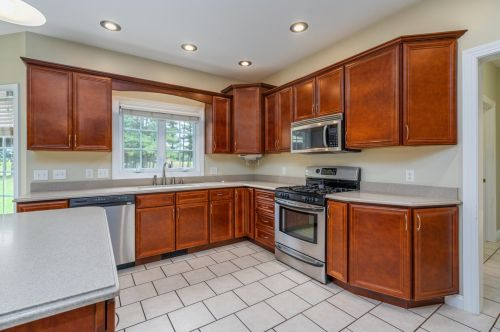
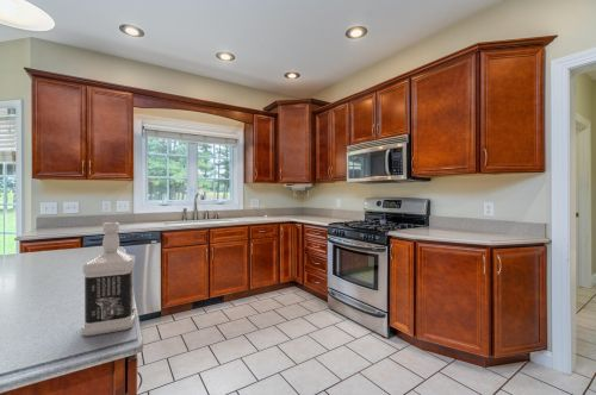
+ bottle [81,221,137,337]
